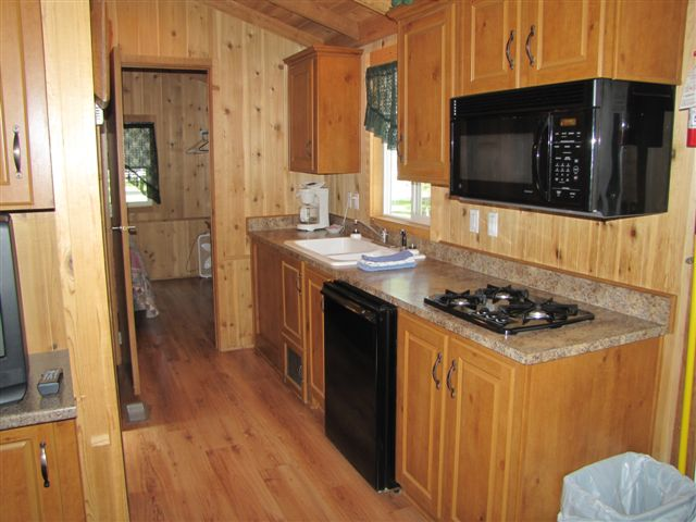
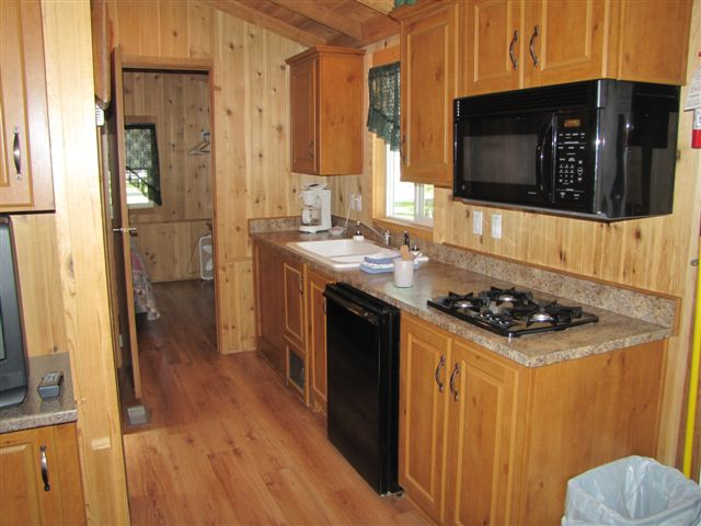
+ utensil holder [392,244,426,288]
